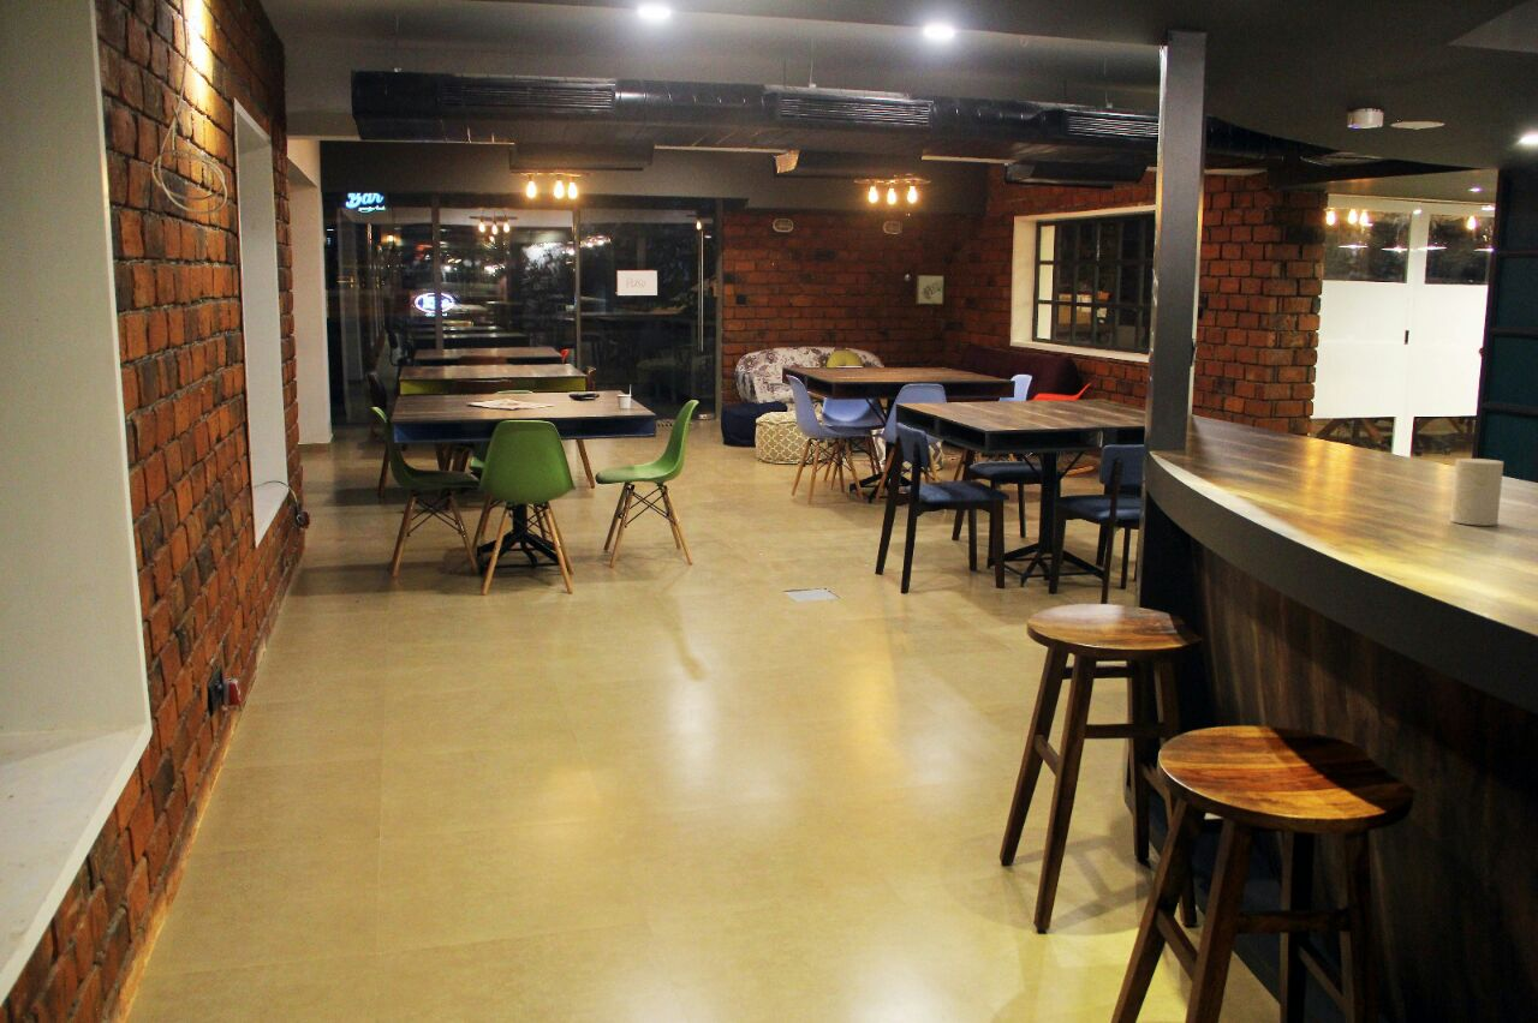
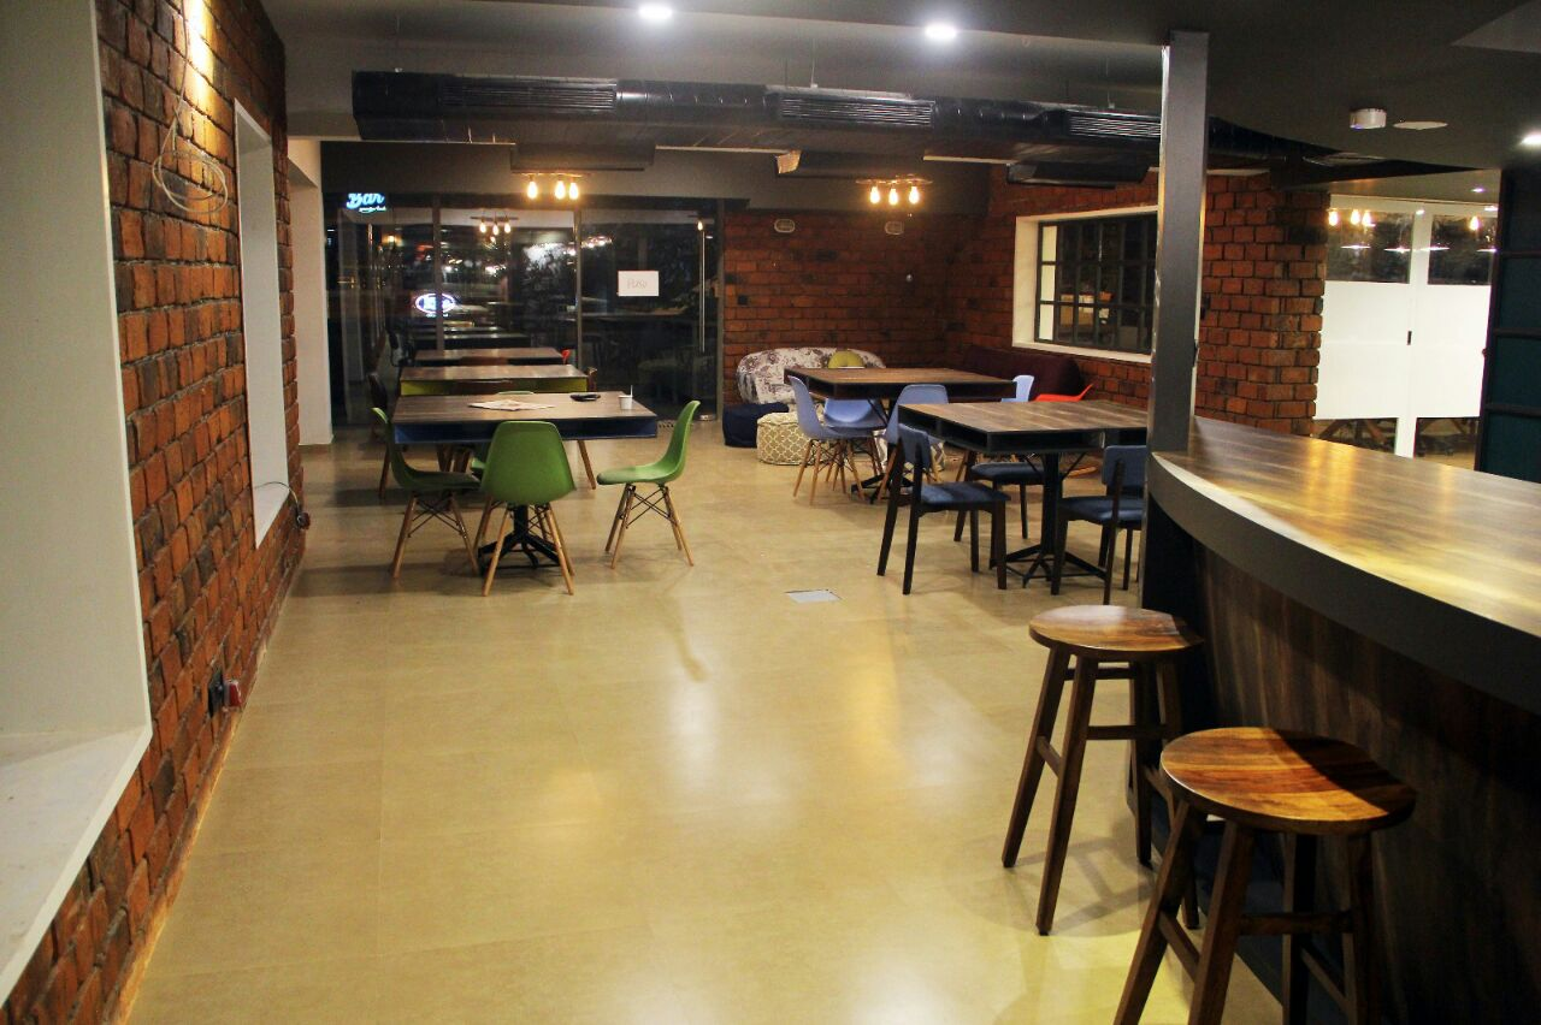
- wall art [914,274,946,305]
- cup [1449,457,1504,527]
